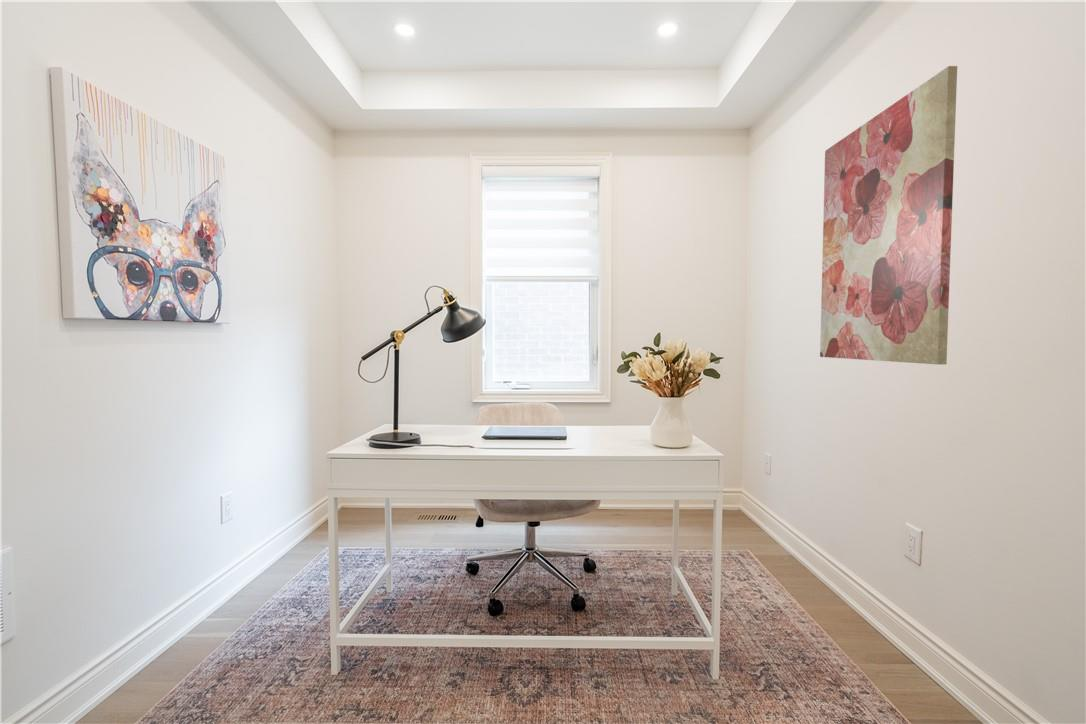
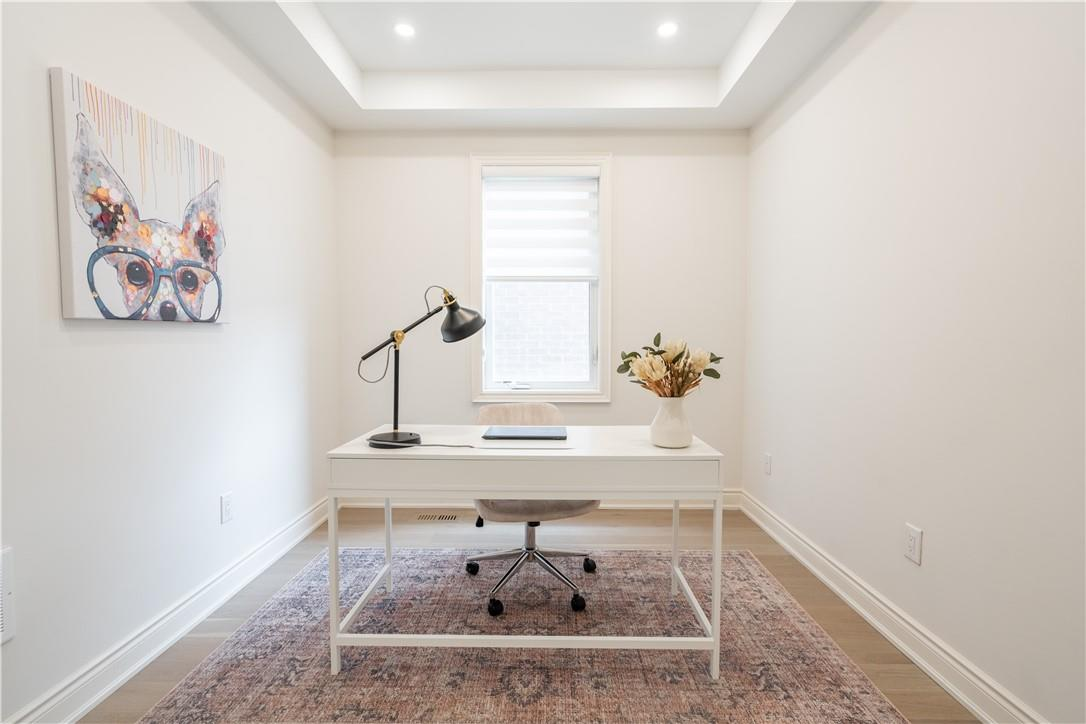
- wall art [819,65,958,365]
